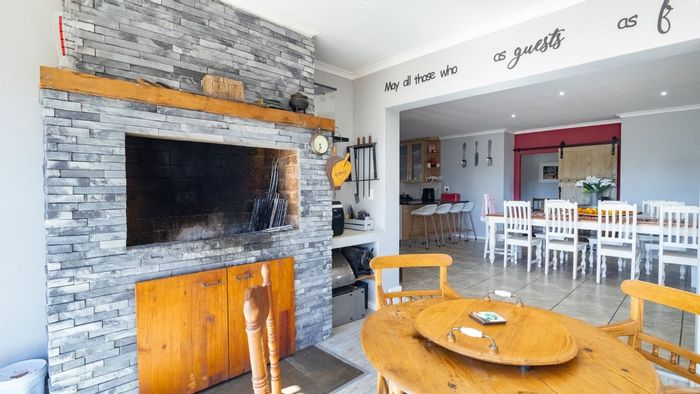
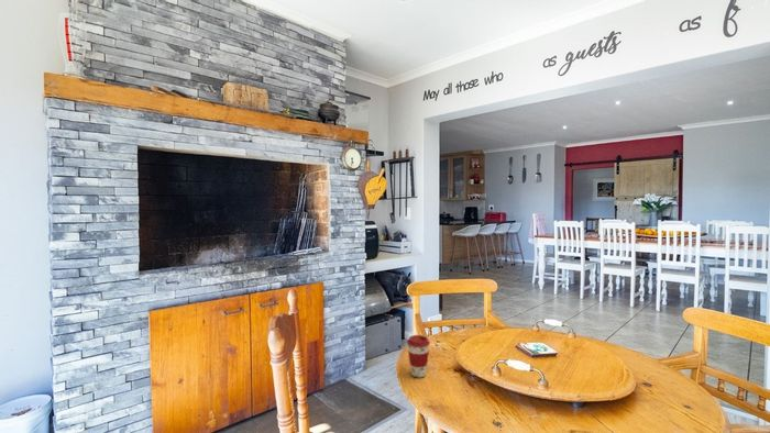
+ coffee cup [406,334,431,379]
